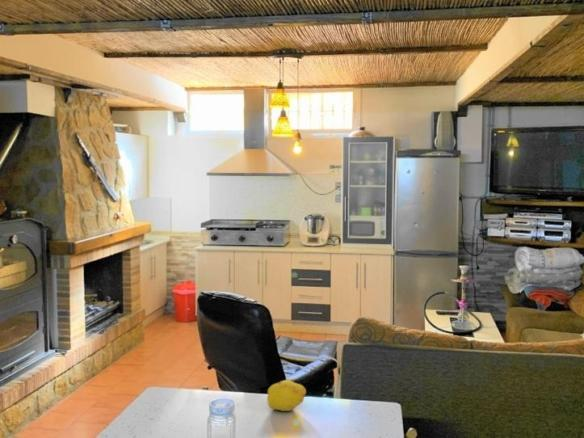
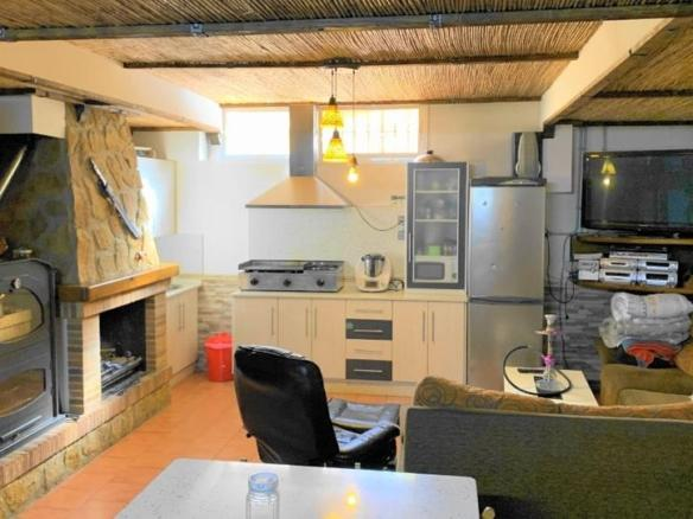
- fruit [266,379,309,412]
